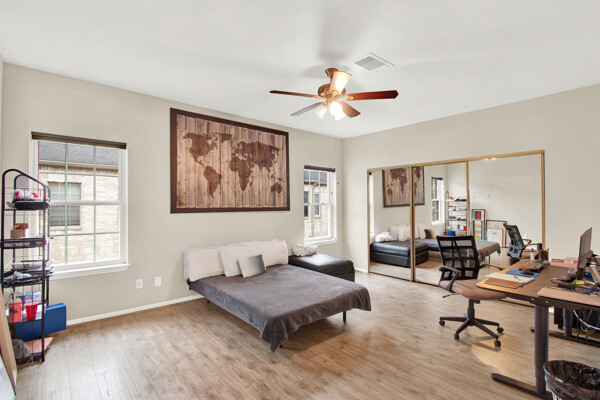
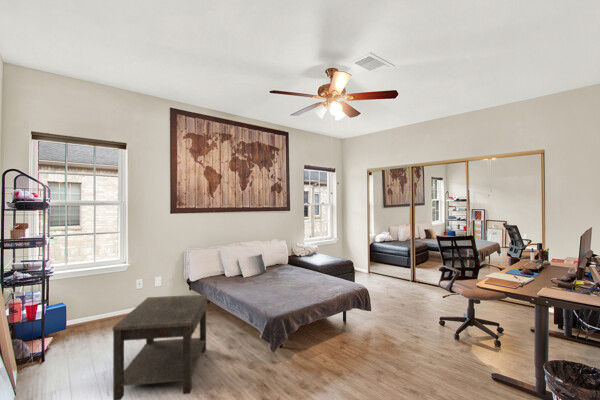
+ side table [112,294,208,400]
